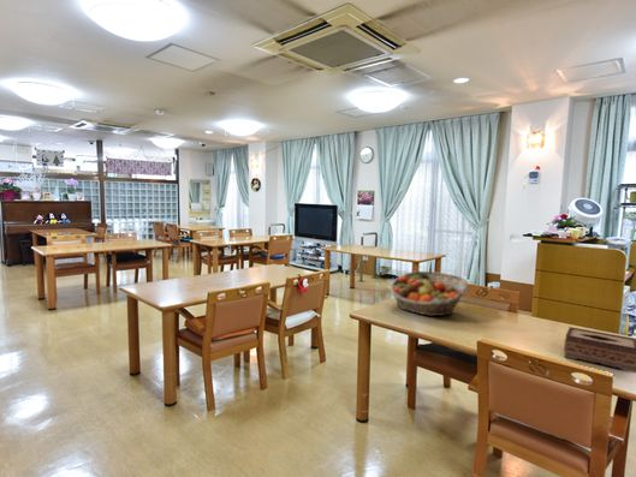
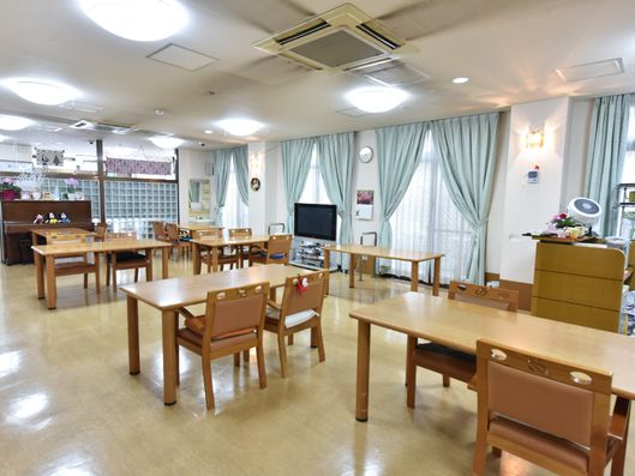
- tissue box [563,326,636,374]
- fruit basket [388,270,469,317]
